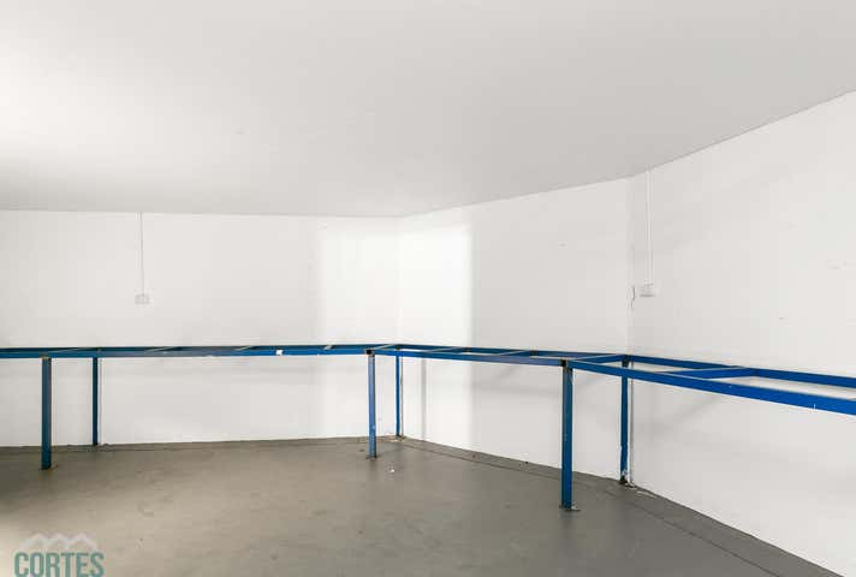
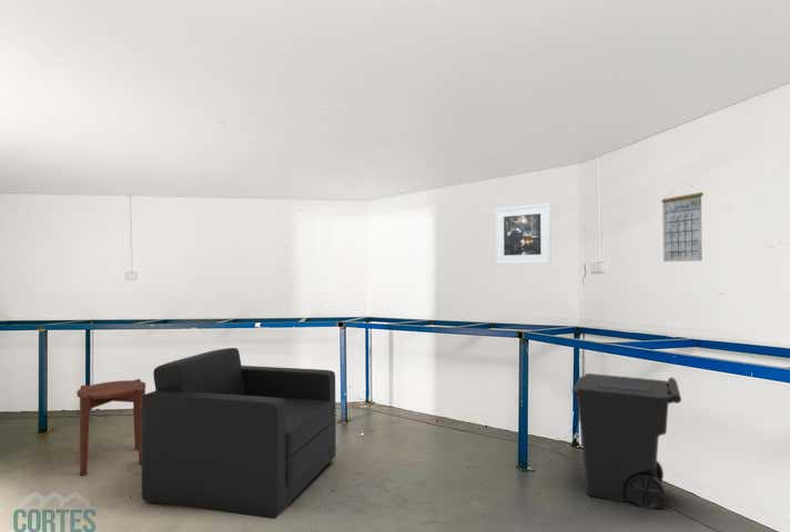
+ armchair [141,347,337,520]
+ calendar [660,182,705,263]
+ trash can [571,372,682,510]
+ side table [75,378,146,477]
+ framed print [495,202,553,266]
